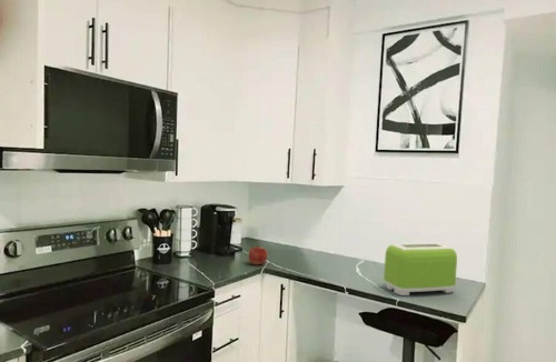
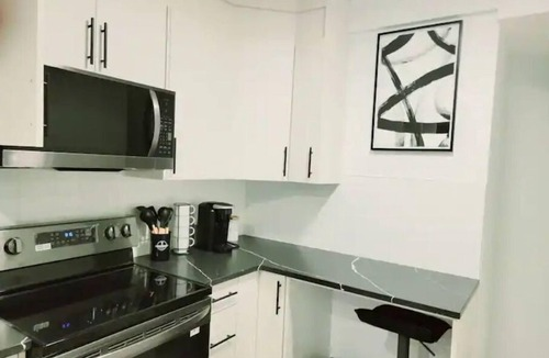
- toaster [383,242,458,296]
- apple [247,245,268,265]
